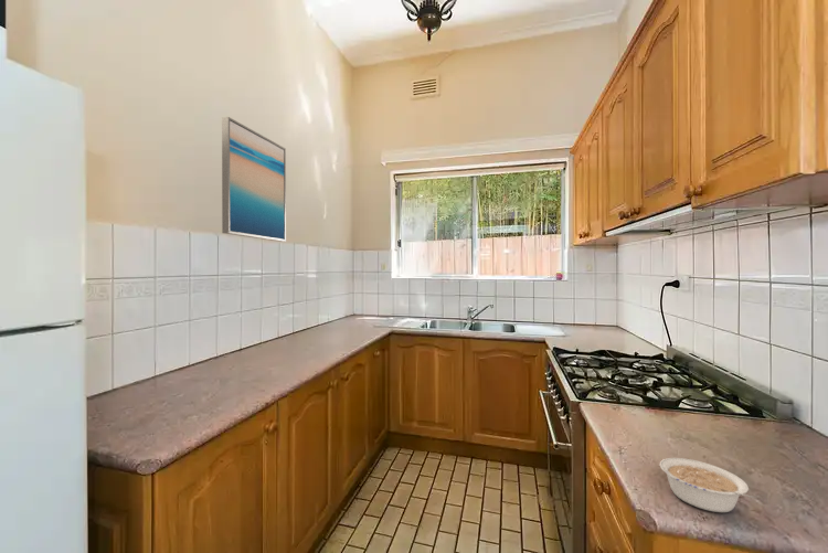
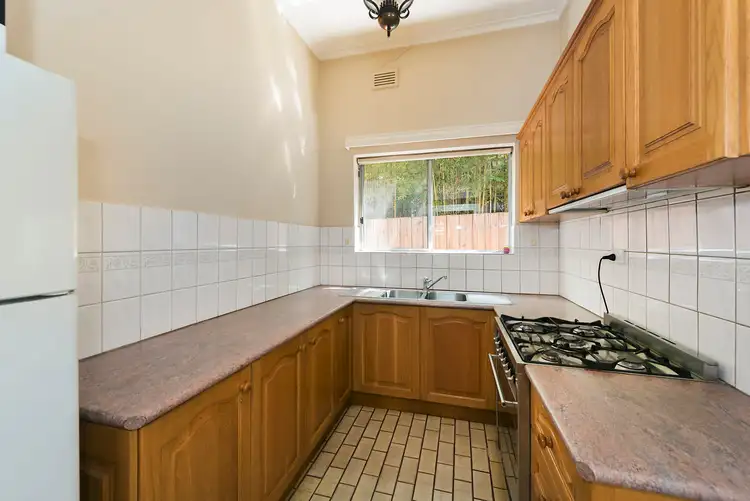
- wall art [221,116,287,243]
- legume [659,457,758,513]
